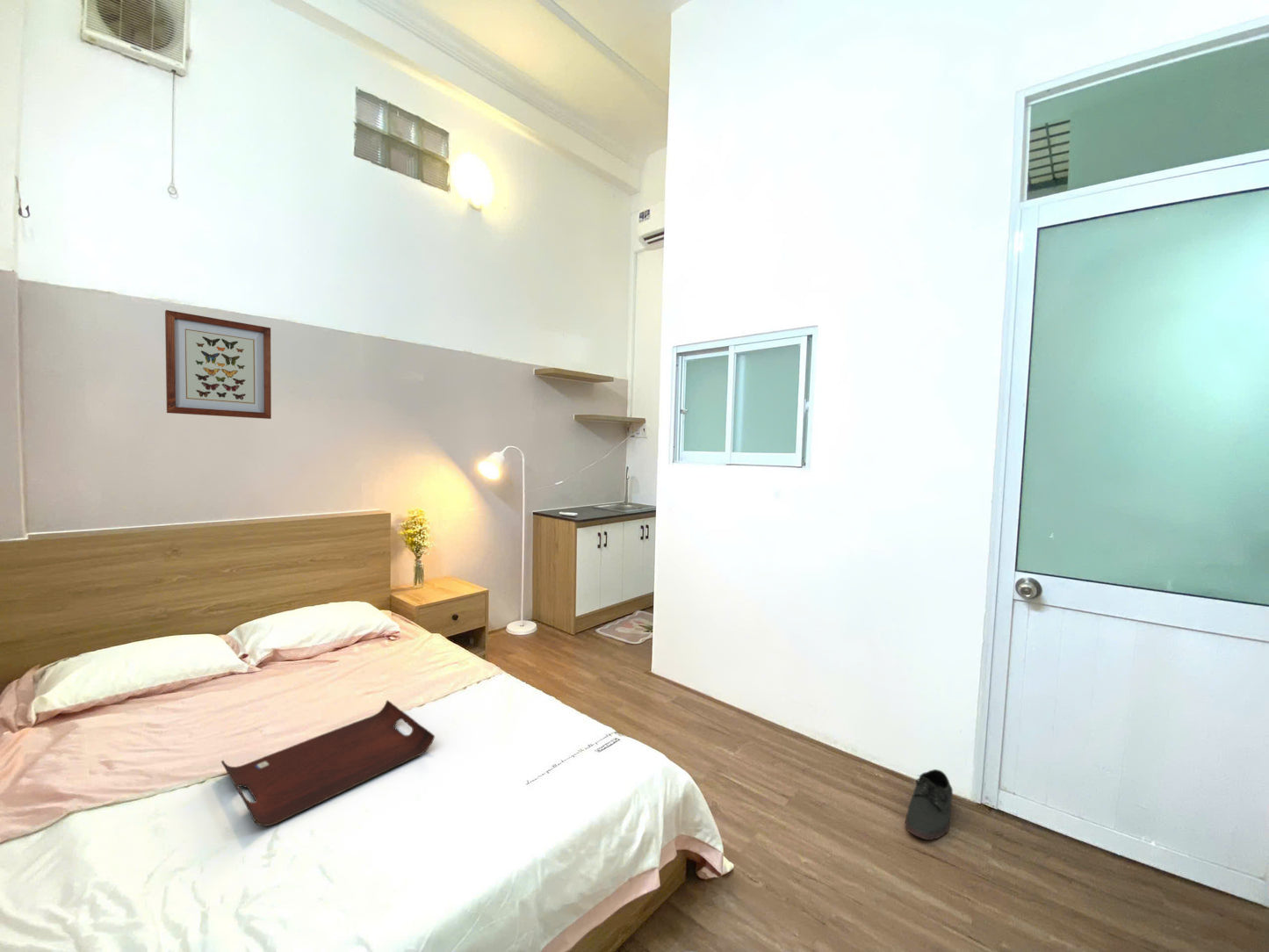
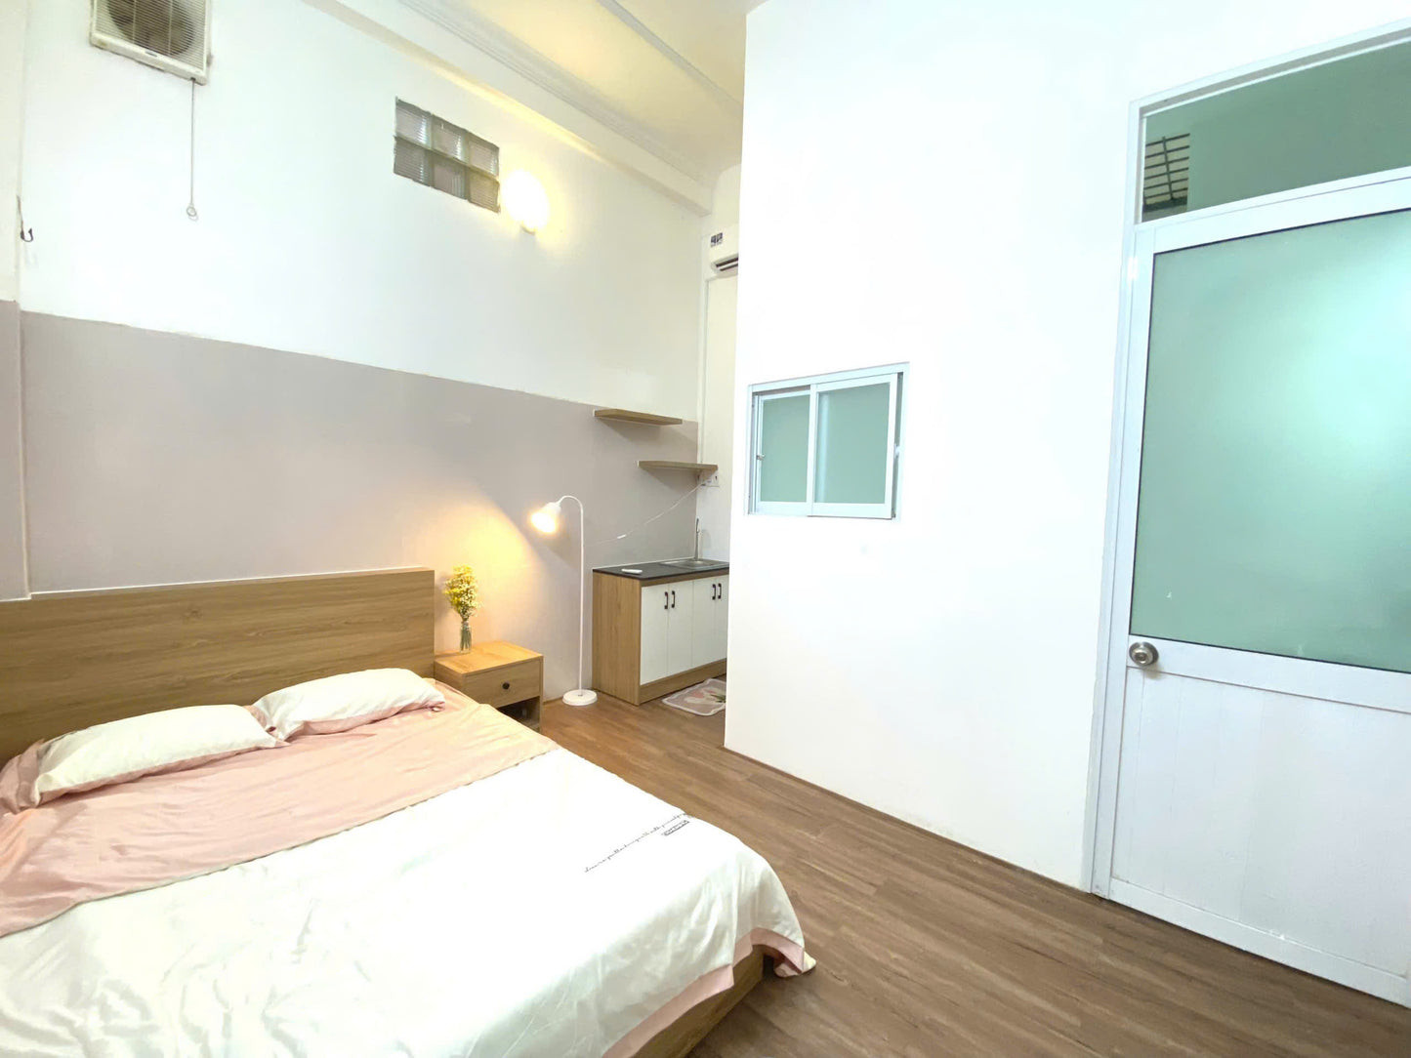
- serving tray [220,699,436,827]
- shoe [905,768,954,840]
- wall art [164,309,272,420]
